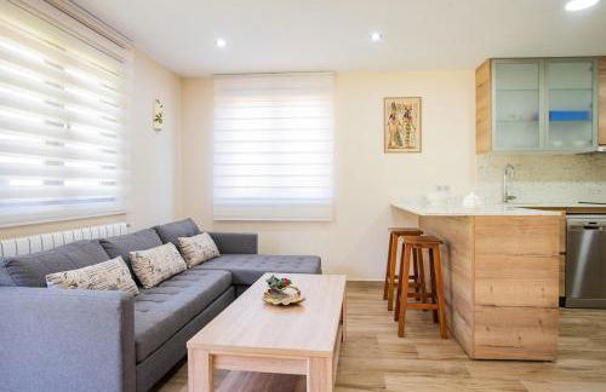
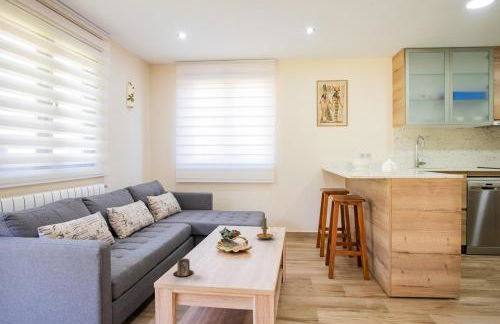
+ candle [256,216,277,240]
+ mug [172,257,195,278]
